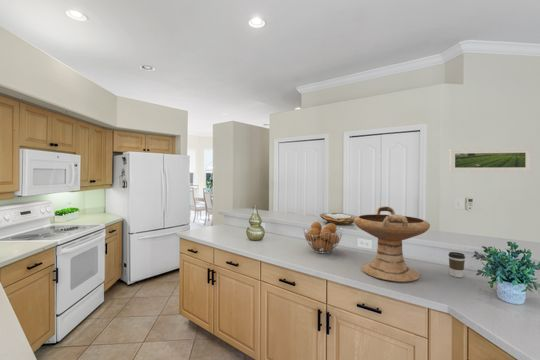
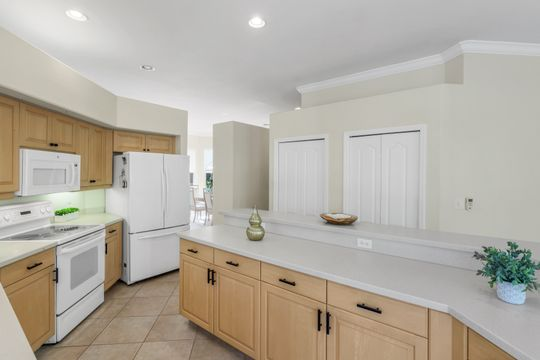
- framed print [448,147,532,173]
- coffee cup [448,251,466,278]
- decorative bowl [353,206,431,283]
- fruit basket [302,221,344,254]
